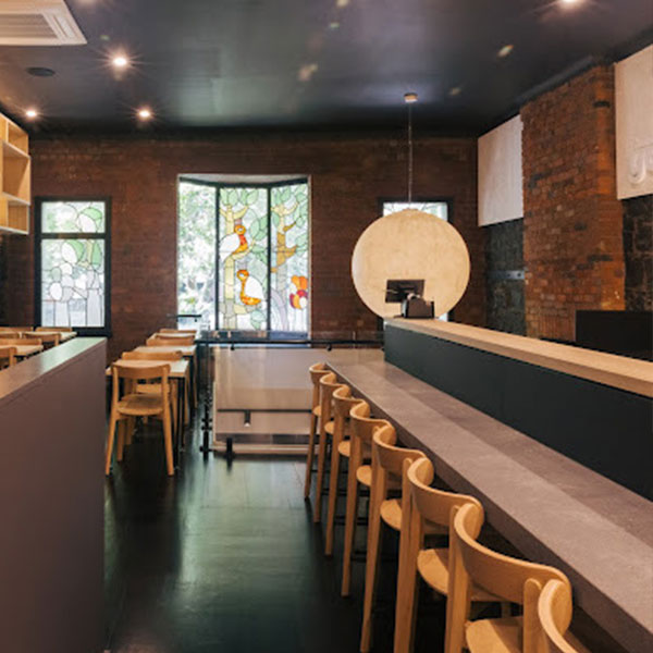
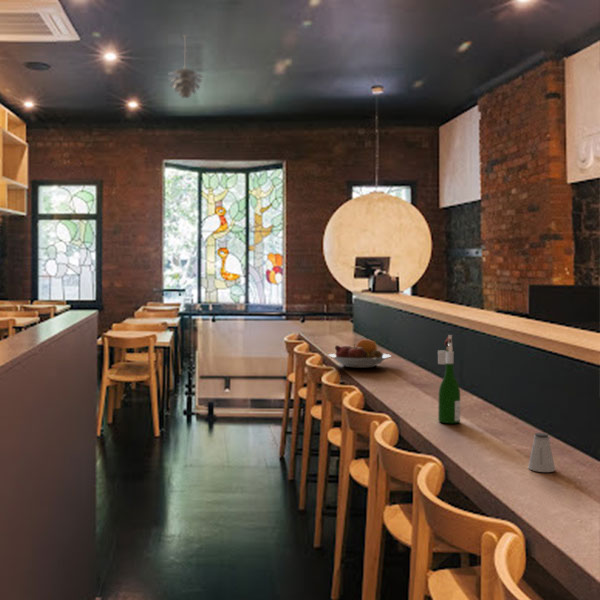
+ pendant light [167,34,204,99]
+ fruit bowl [327,338,392,369]
+ saltshaker [527,432,556,473]
+ wine bottle [437,334,461,424]
